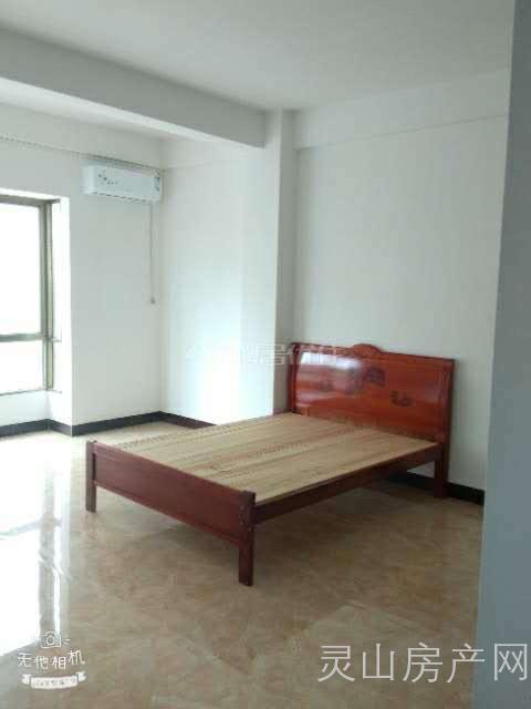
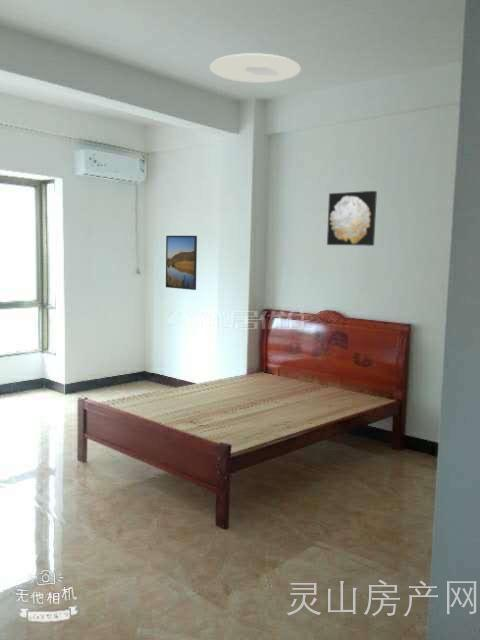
+ wall art [326,190,378,247]
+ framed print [165,235,198,291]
+ ceiling light [209,52,302,84]
